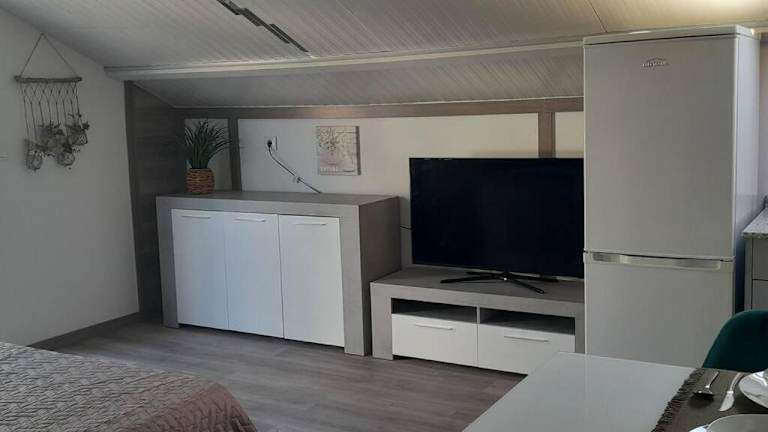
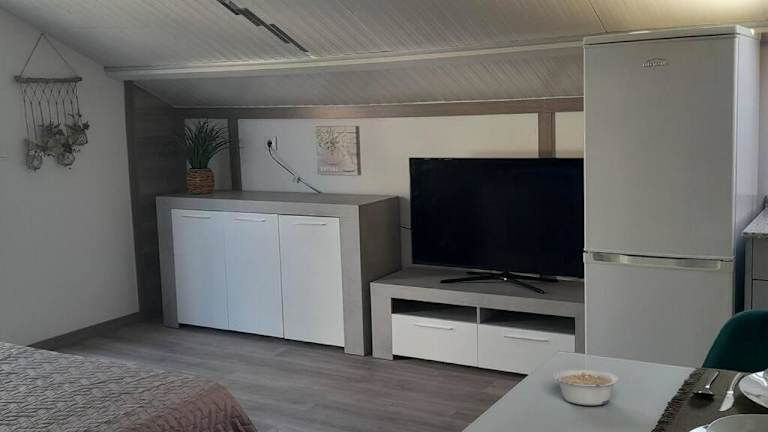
+ legume [553,368,620,406]
